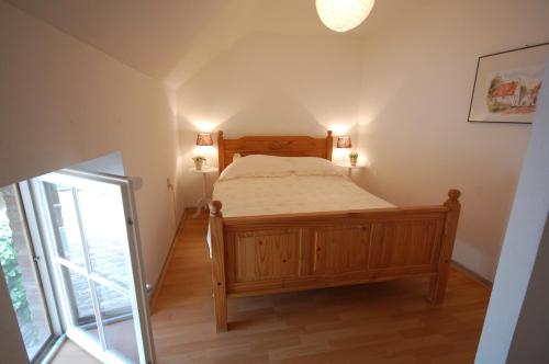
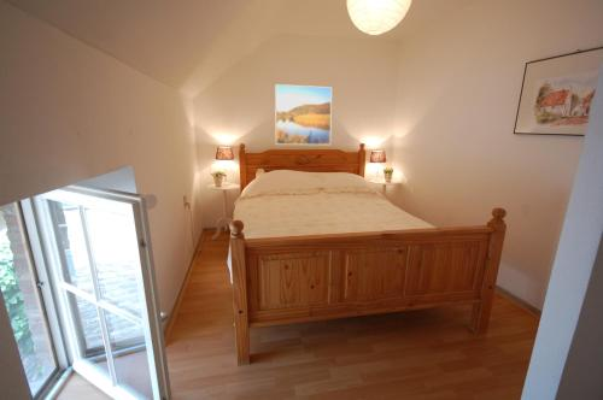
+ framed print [274,83,333,146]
